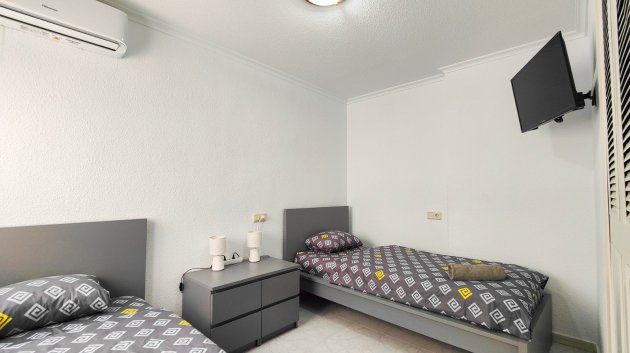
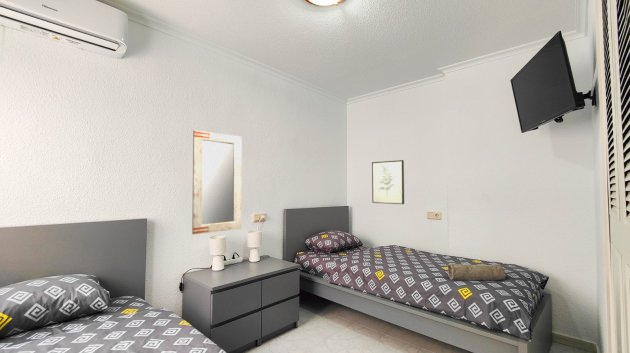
+ wall art [371,159,405,205]
+ home mirror [191,129,242,235]
